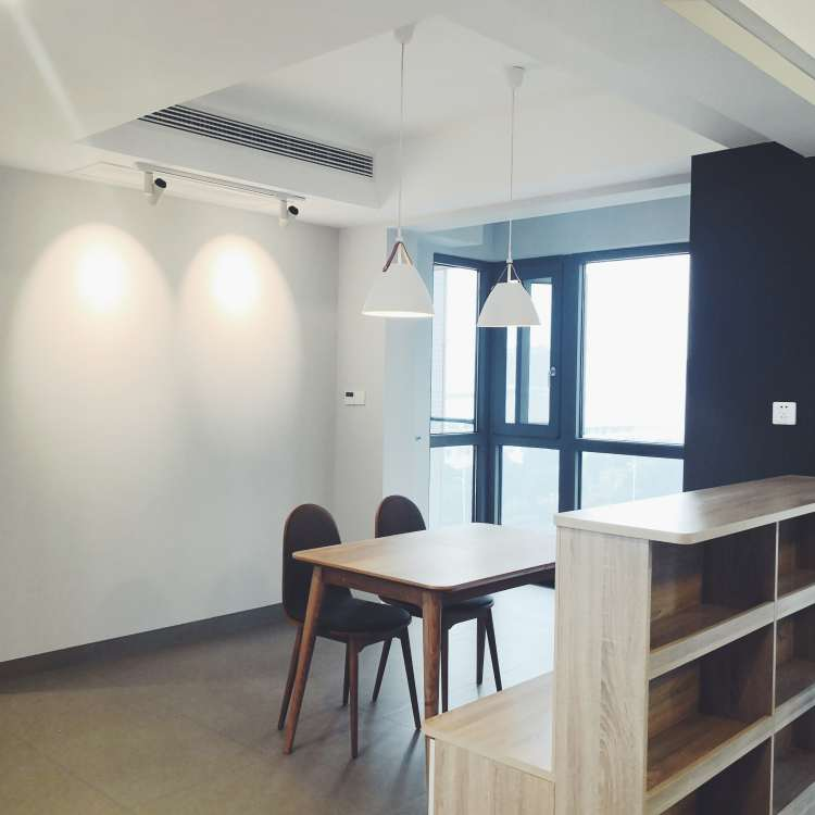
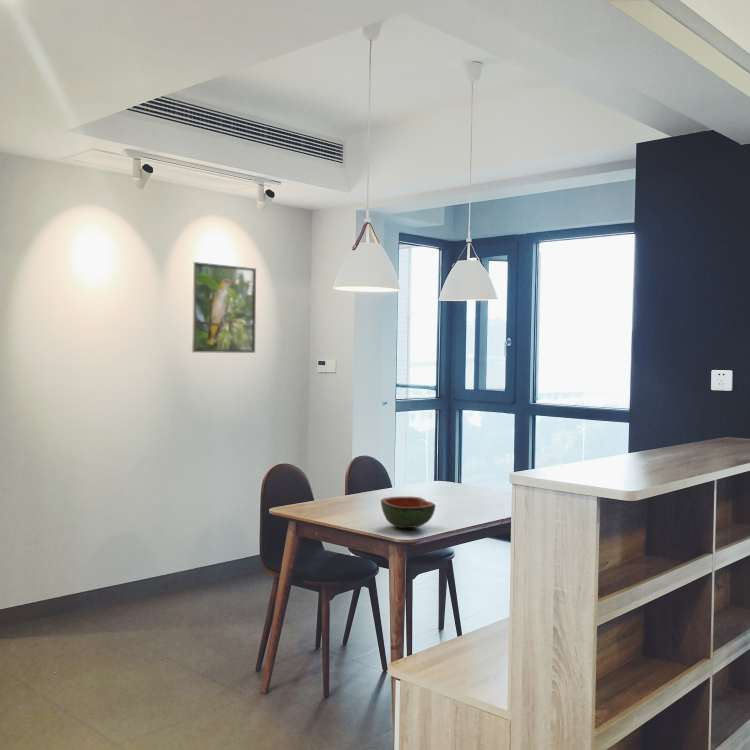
+ bowl [380,496,436,529]
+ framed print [191,261,257,354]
